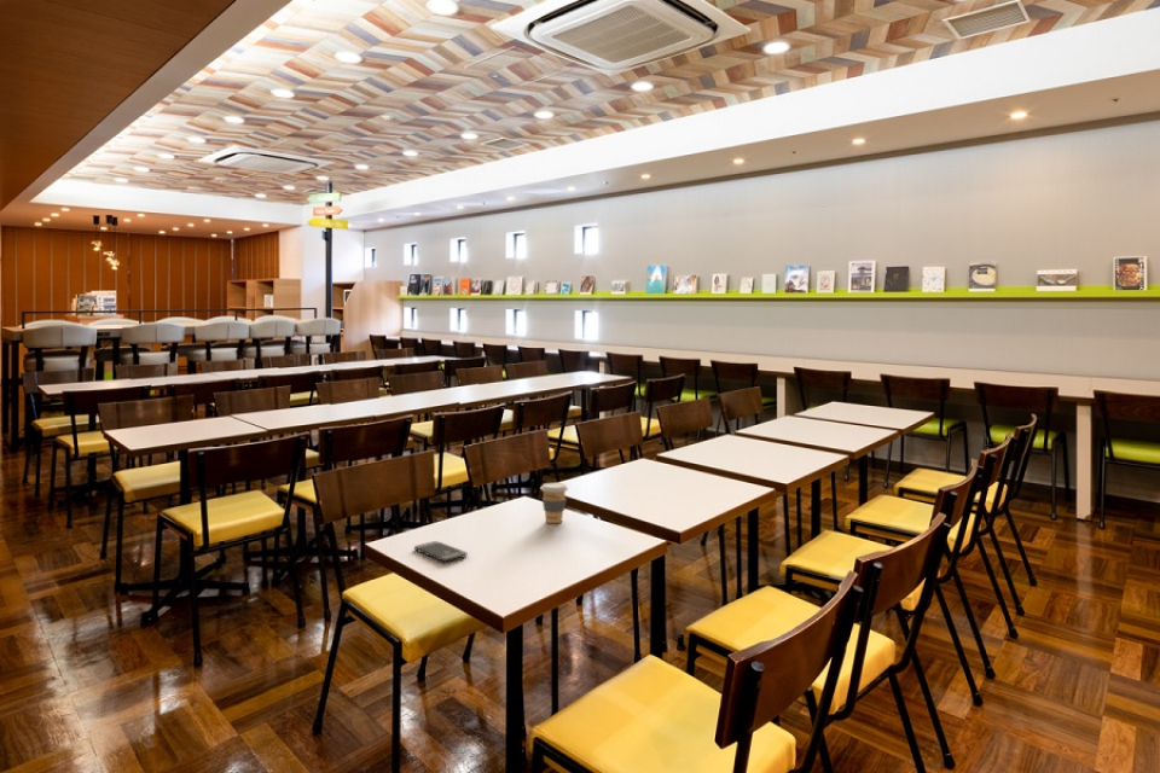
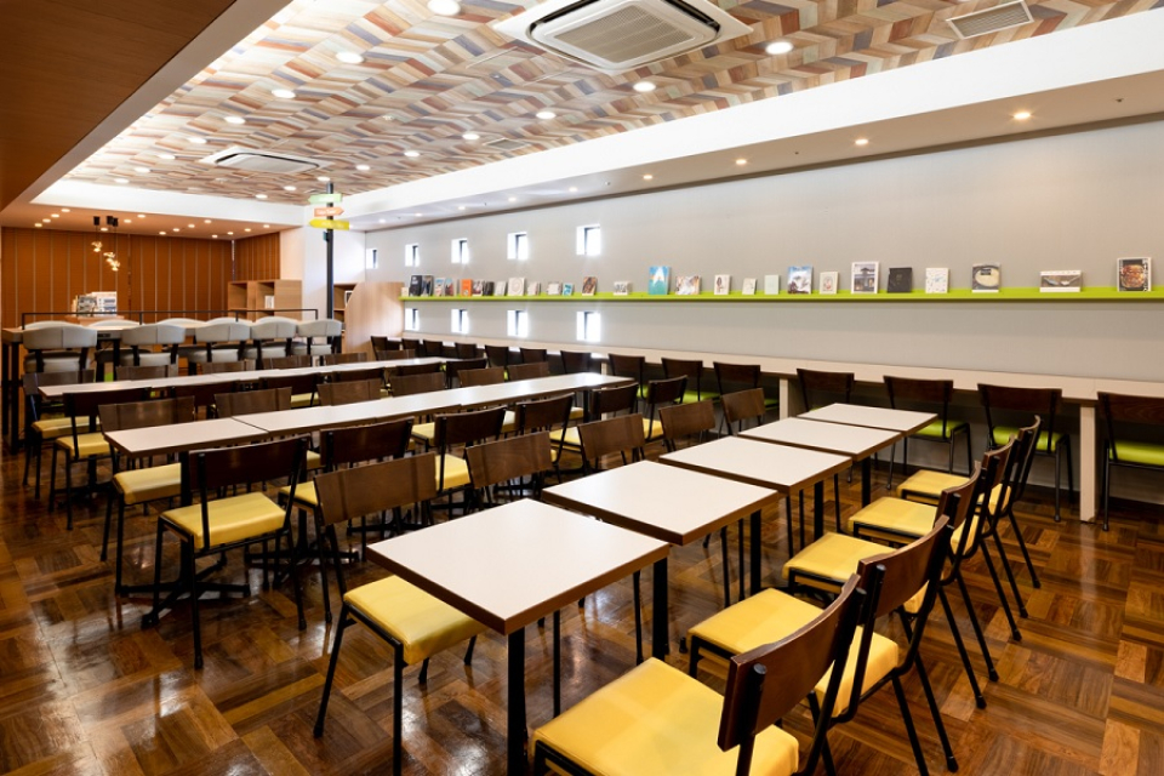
- smartphone [413,540,468,563]
- coffee cup [540,482,569,524]
